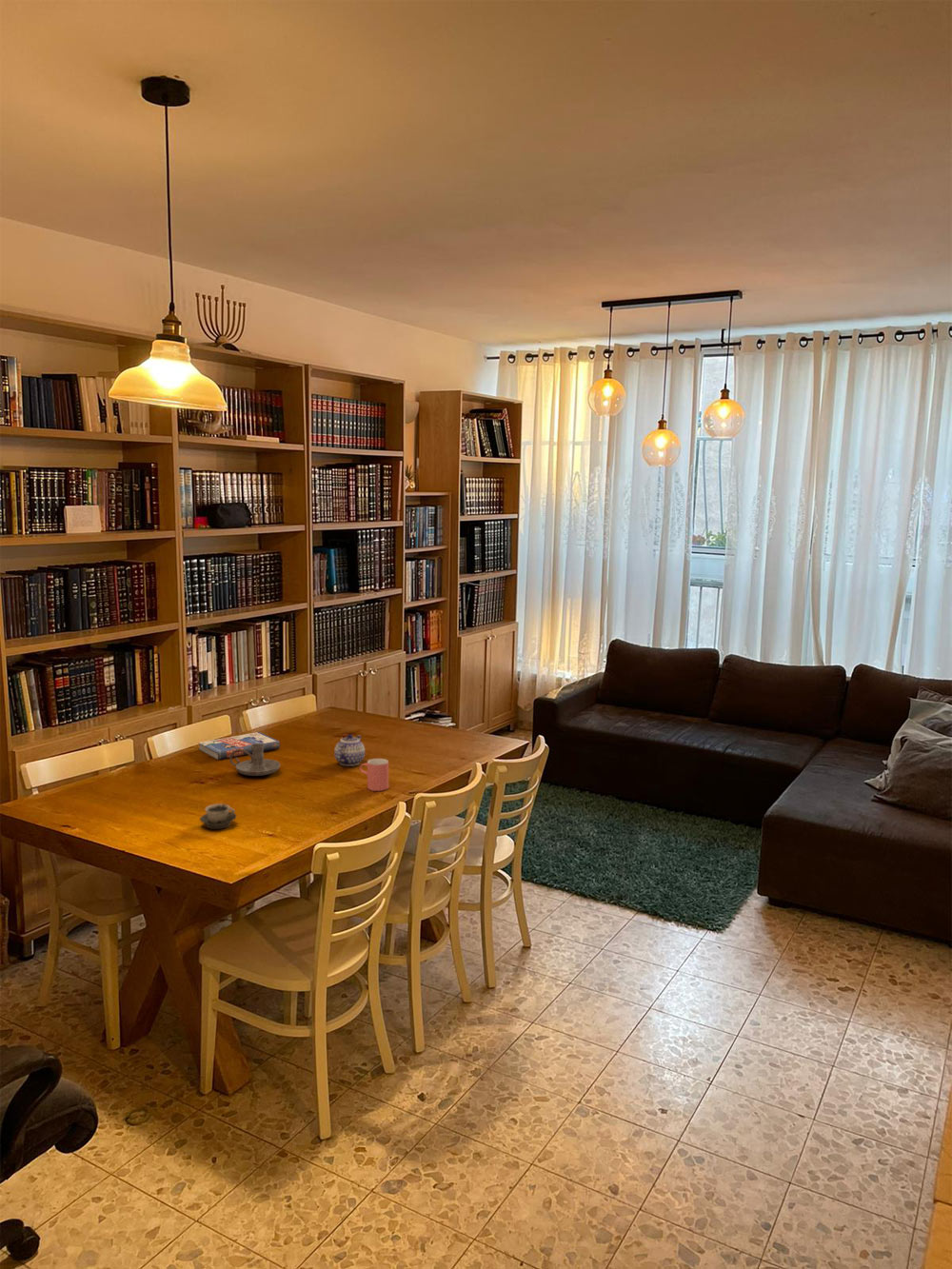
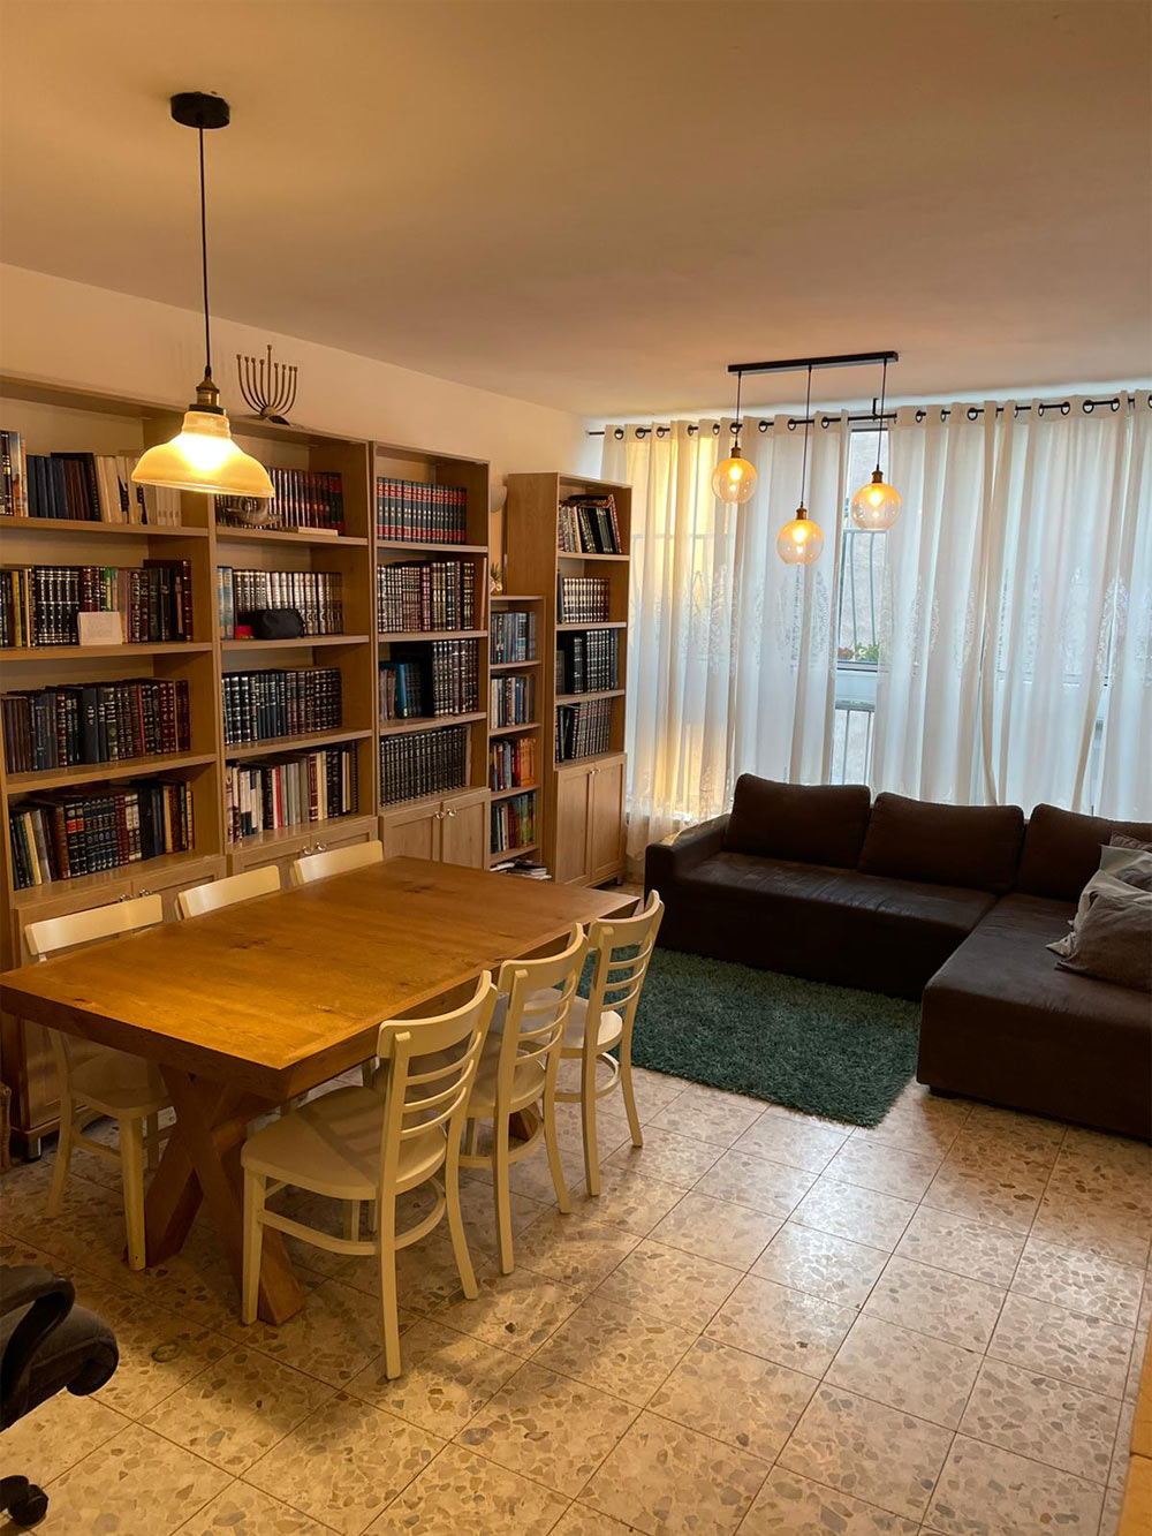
- cup [199,803,237,830]
- cup [359,758,389,792]
- candle holder [228,744,281,777]
- teapot [333,733,366,767]
- book [197,731,281,761]
